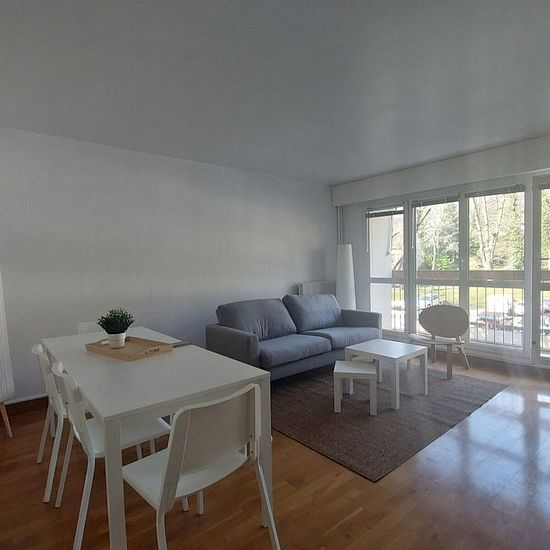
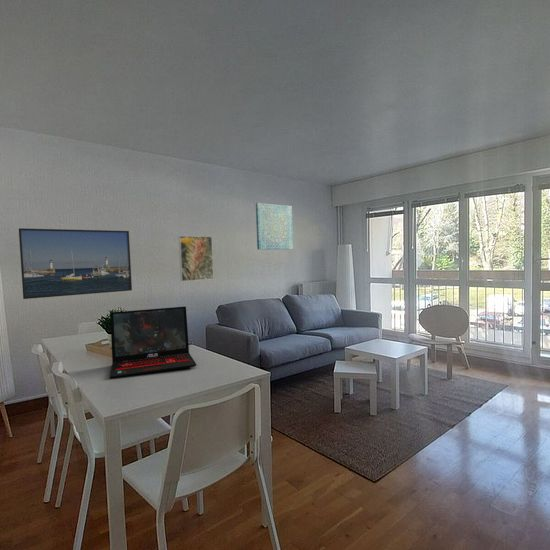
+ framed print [18,227,133,300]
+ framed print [178,235,215,282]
+ wall art [255,202,294,251]
+ laptop [109,305,198,379]
